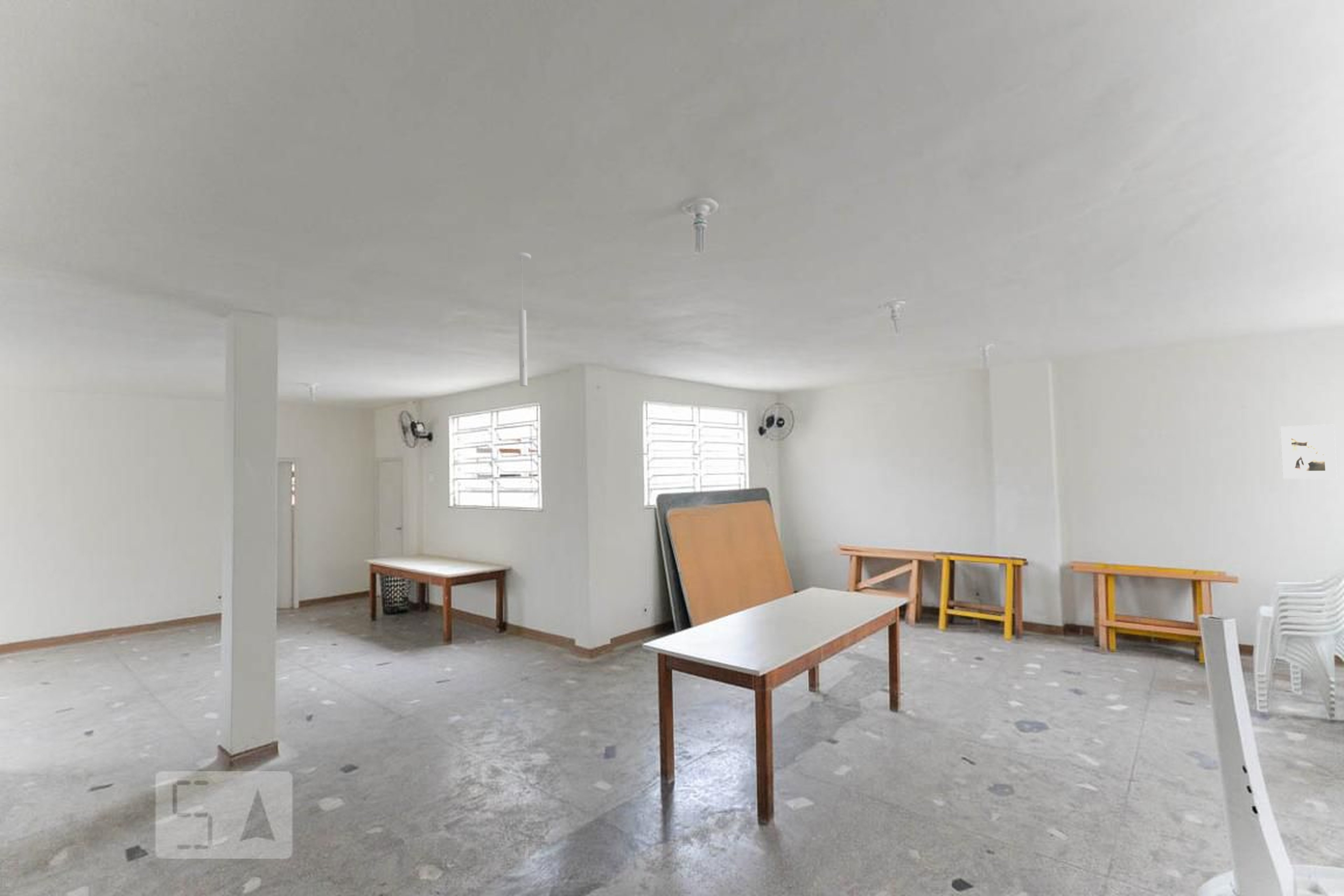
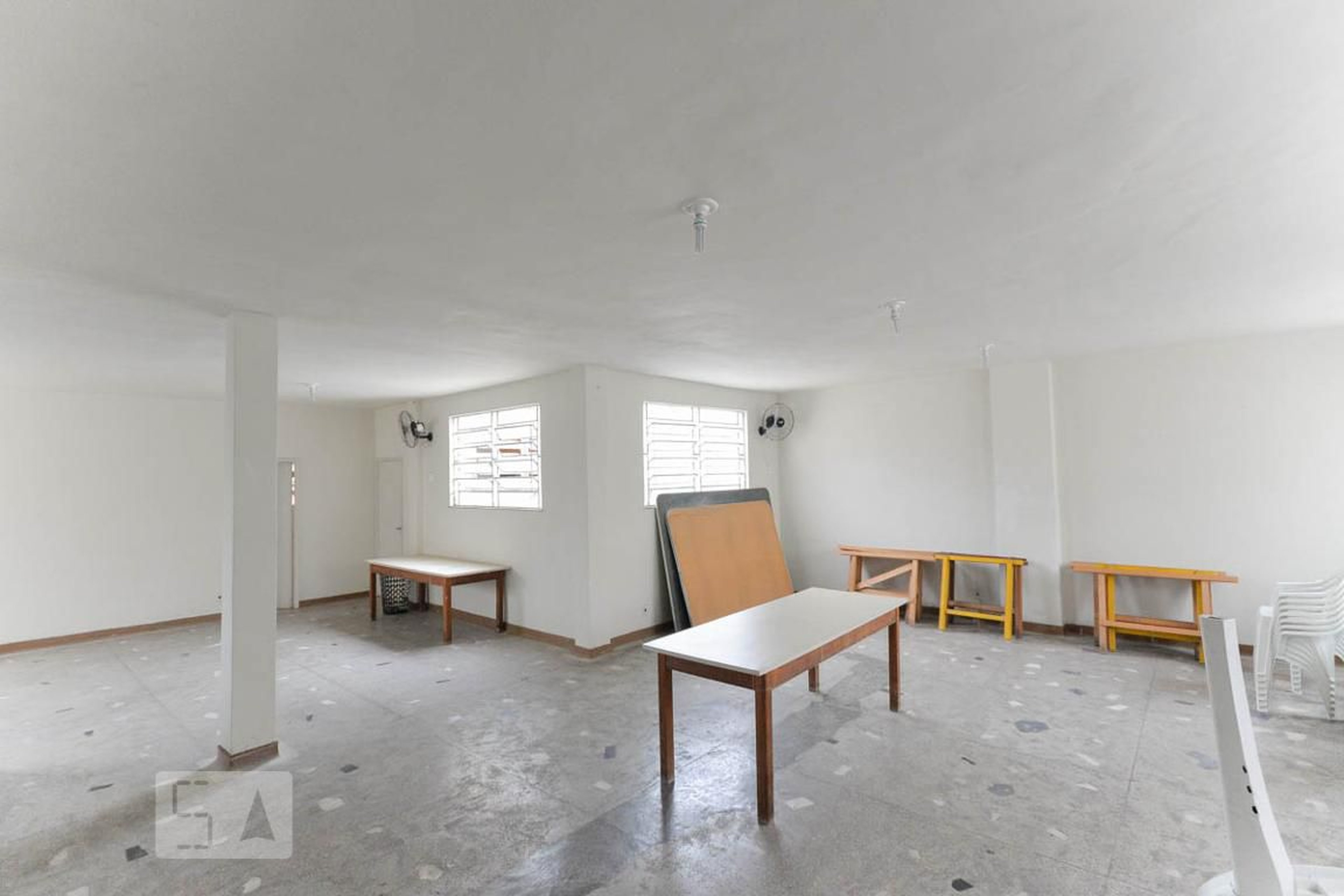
- ceiling light [511,252,531,387]
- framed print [1280,425,1337,479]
